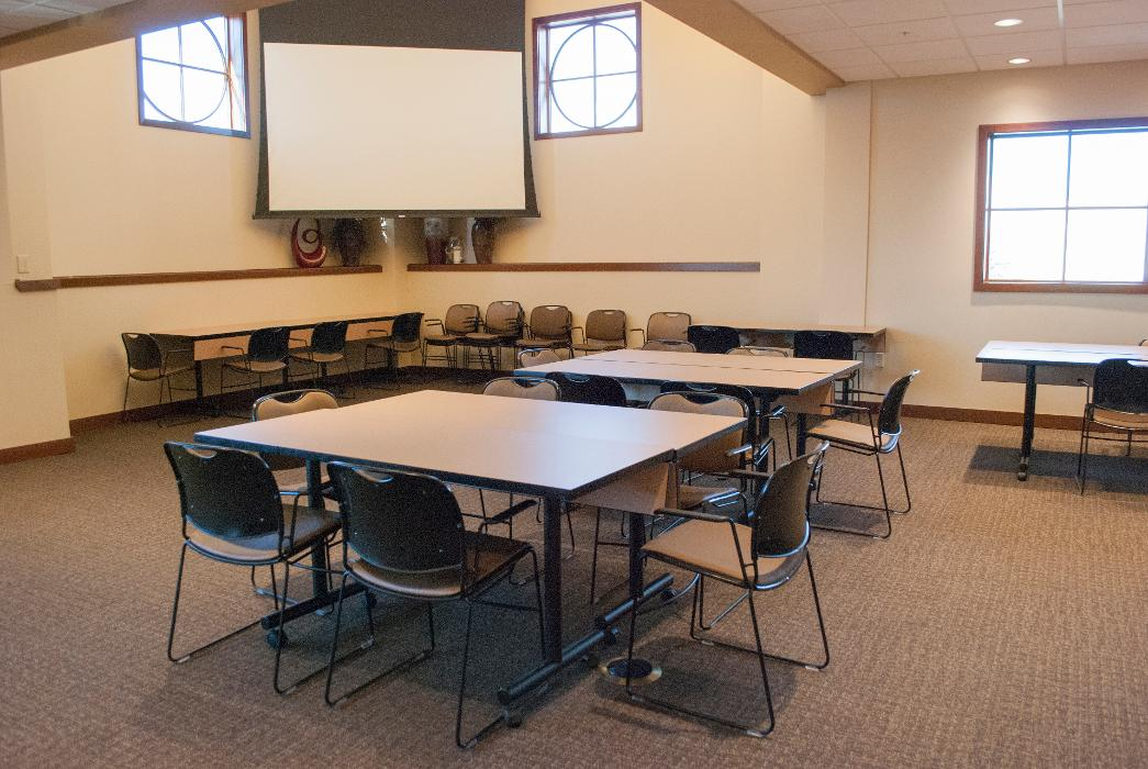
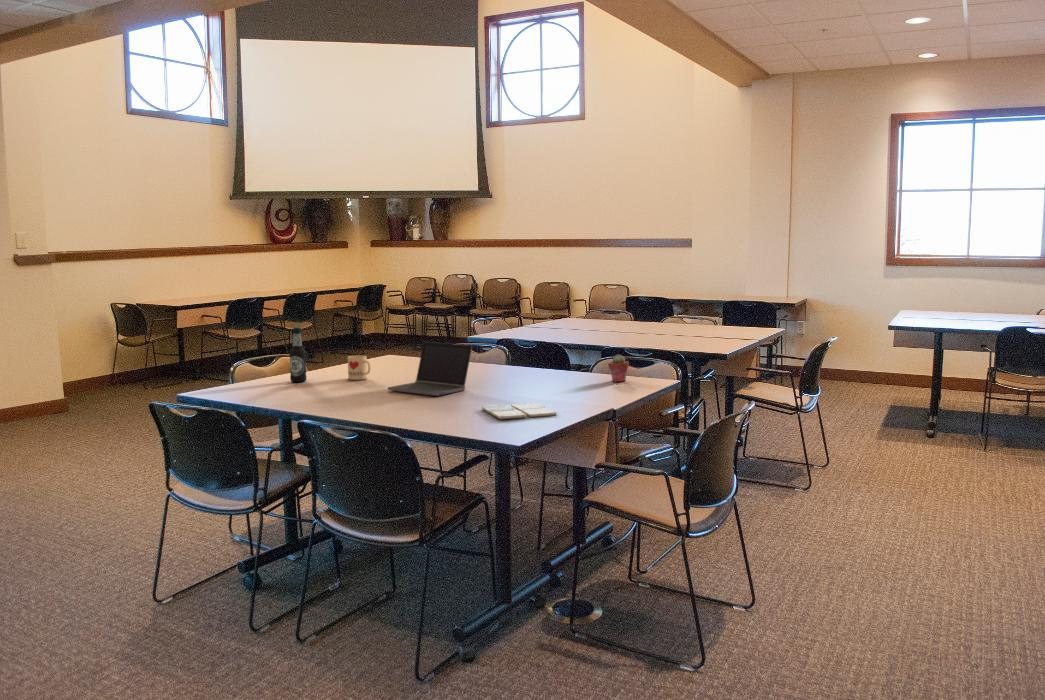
+ drink coaster [481,402,557,420]
+ mug [347,355,372,381]
+ bottle [289,326,307,383]
+ potted succulent [607,354,630,383]
+ laptop computer [387,341,473,397]
